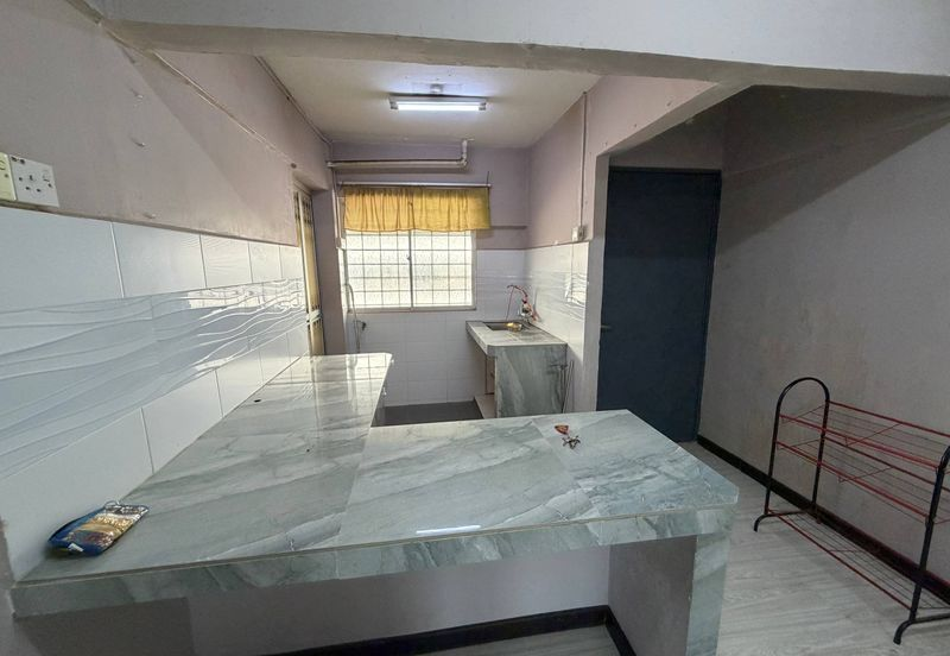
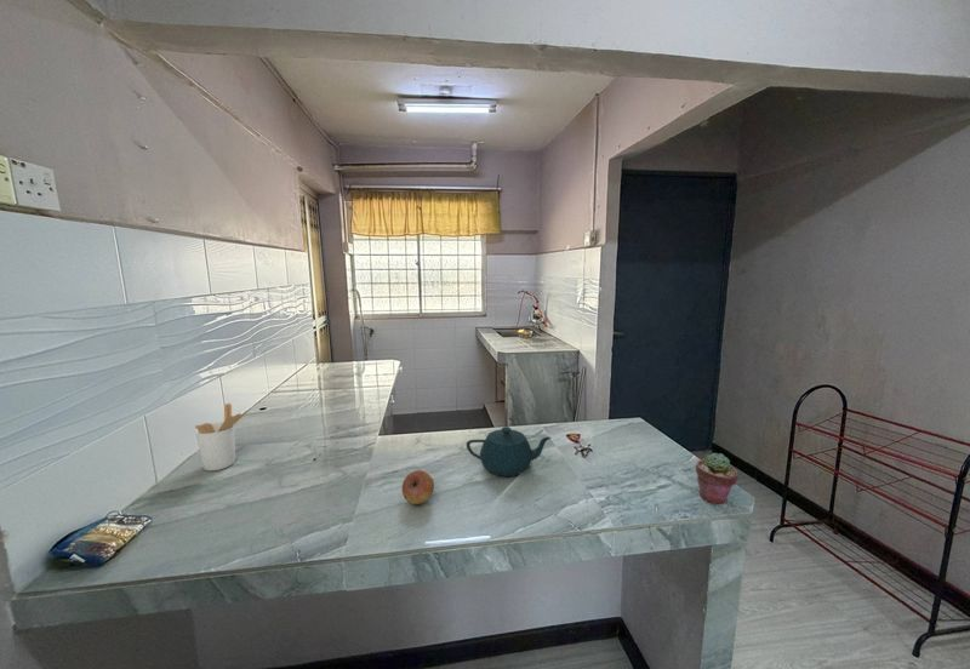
+ utensil holder [194,402,250,471]
+ fruit [401,469,435,505]
+ teapot [466,425,552,478]
+ potted succulent [695,452,740,505]
